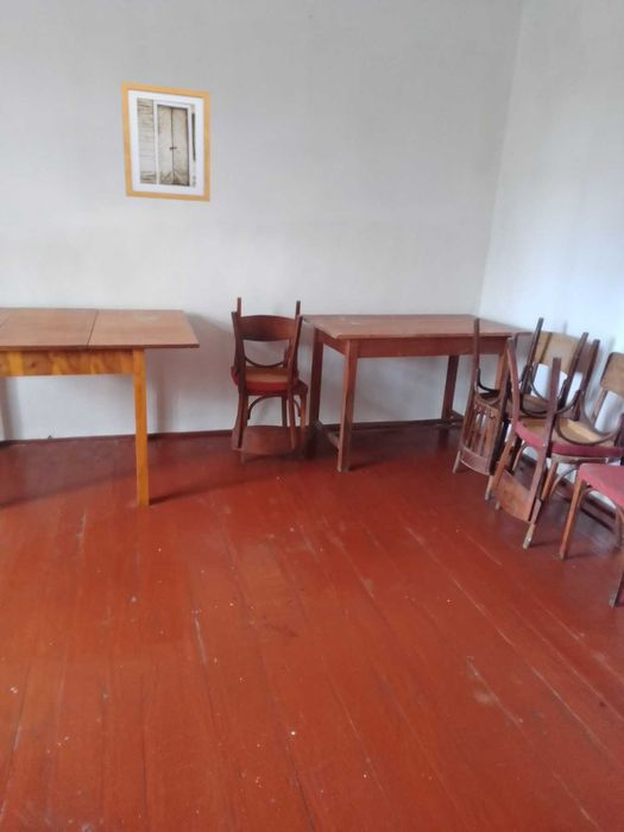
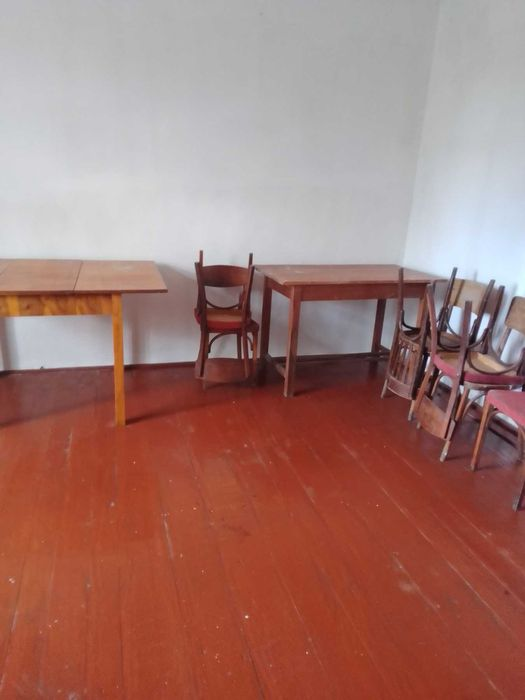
- wall art [119,80,212,203]
